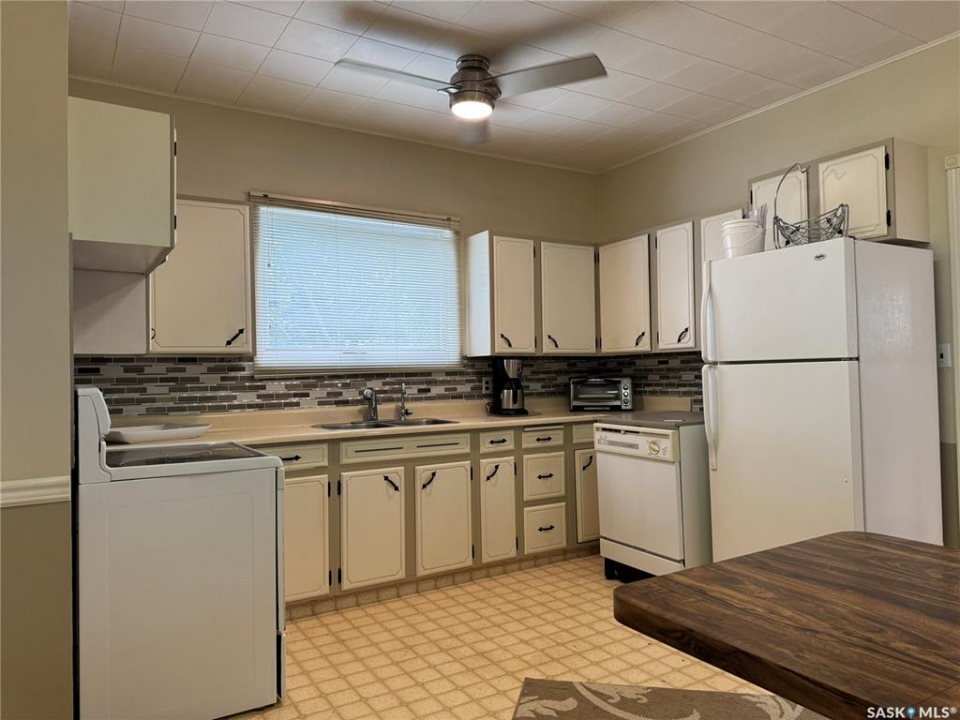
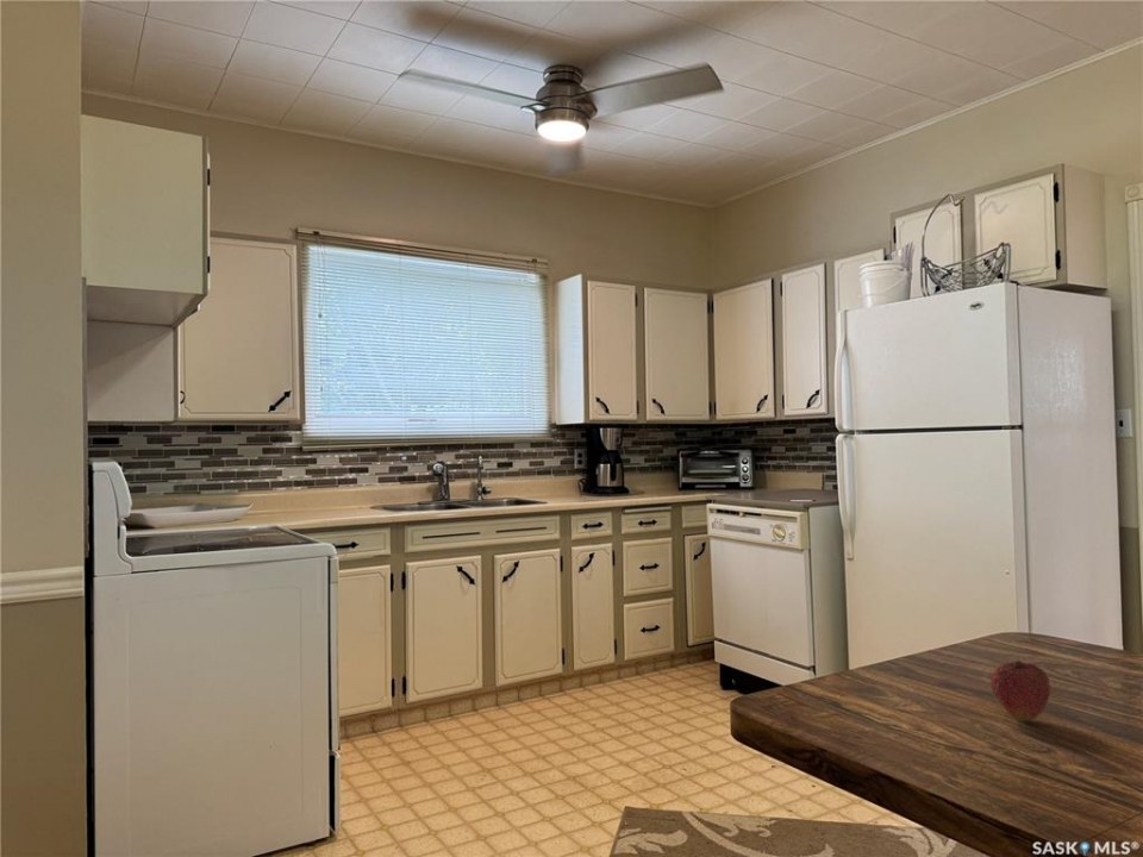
+ fruit [989,659,1051,721]
